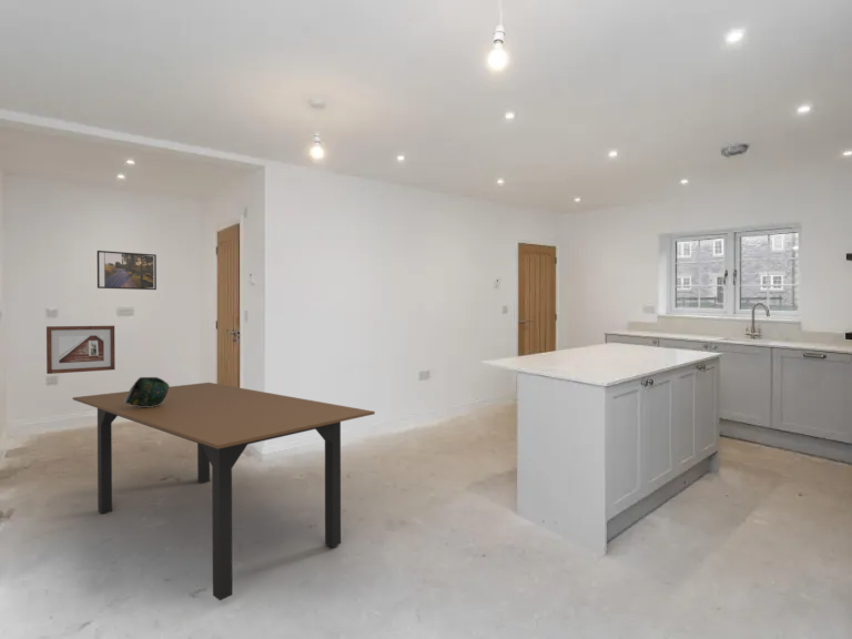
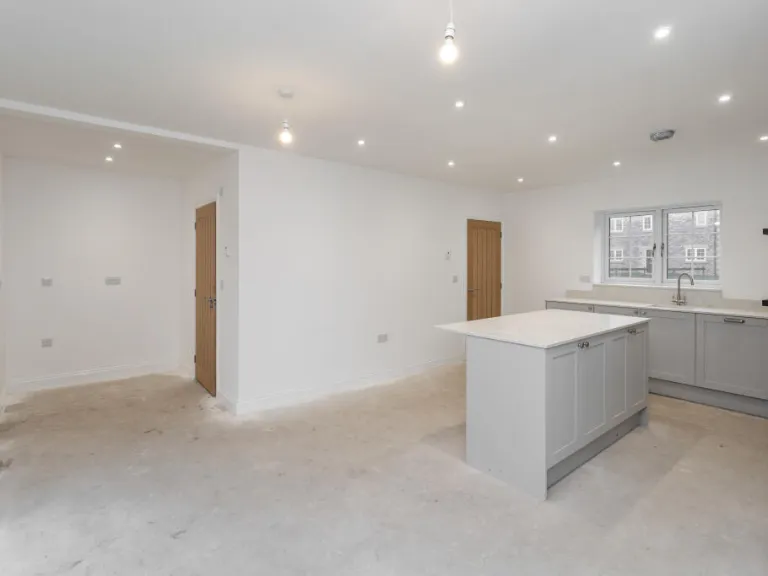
- picture frame [45,325,116,375]
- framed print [97,250,158,291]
- dining table [72,382,376,601]
- decorative bowl [124,376,171,407]
